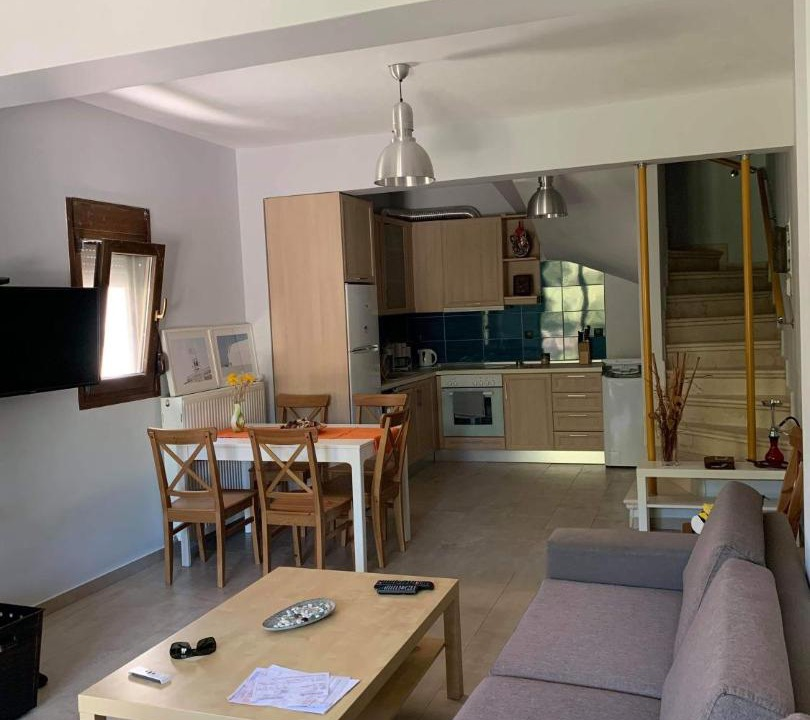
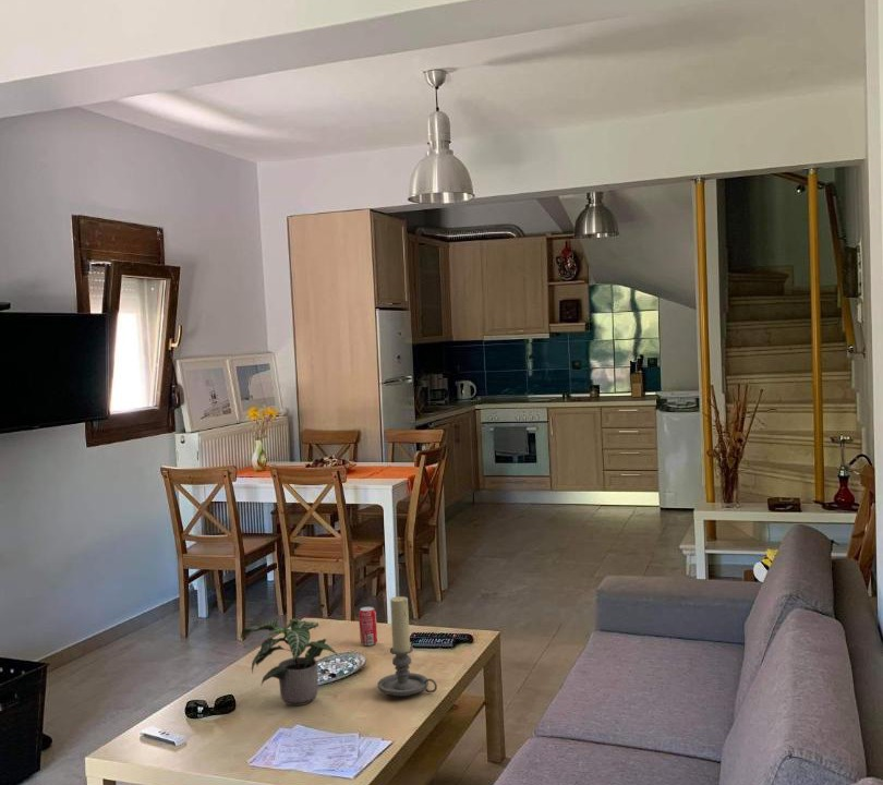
+ beverage can [358,605,378,647]
+ candle holder [376,595,438,698]
+ potted plant [240,617,339,706]
